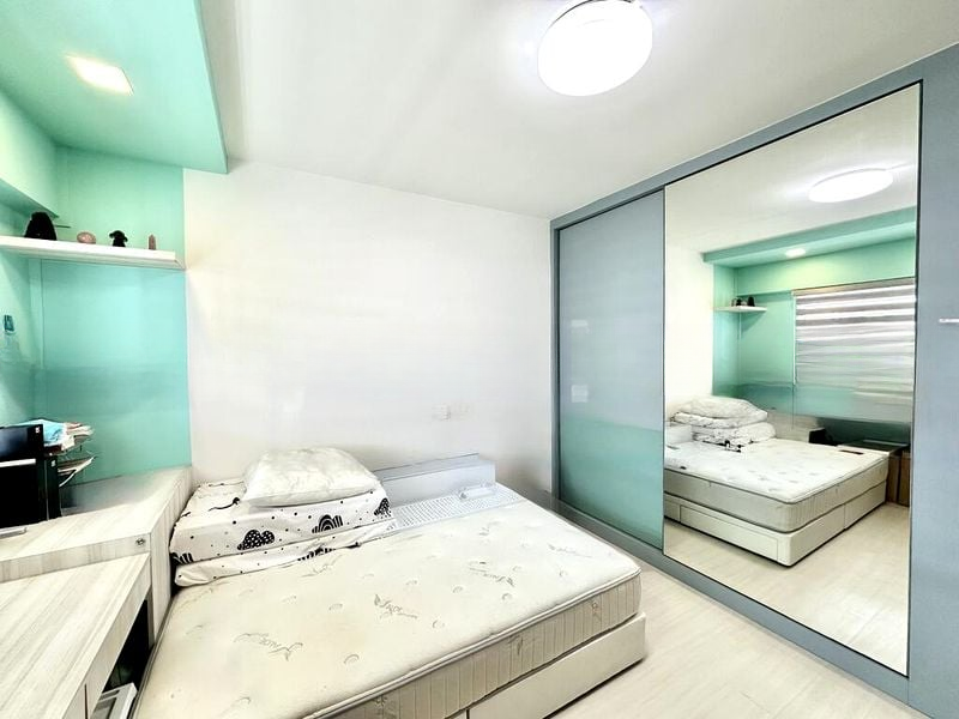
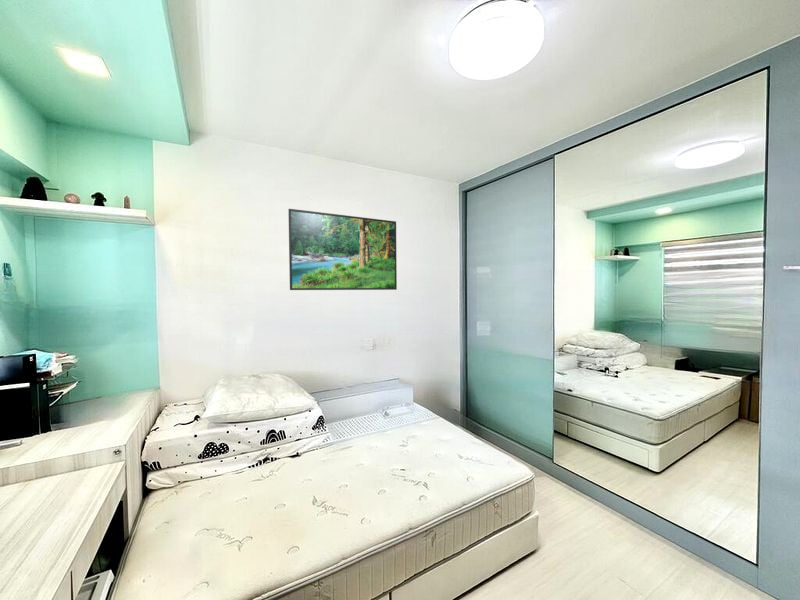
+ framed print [287,208,398,291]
